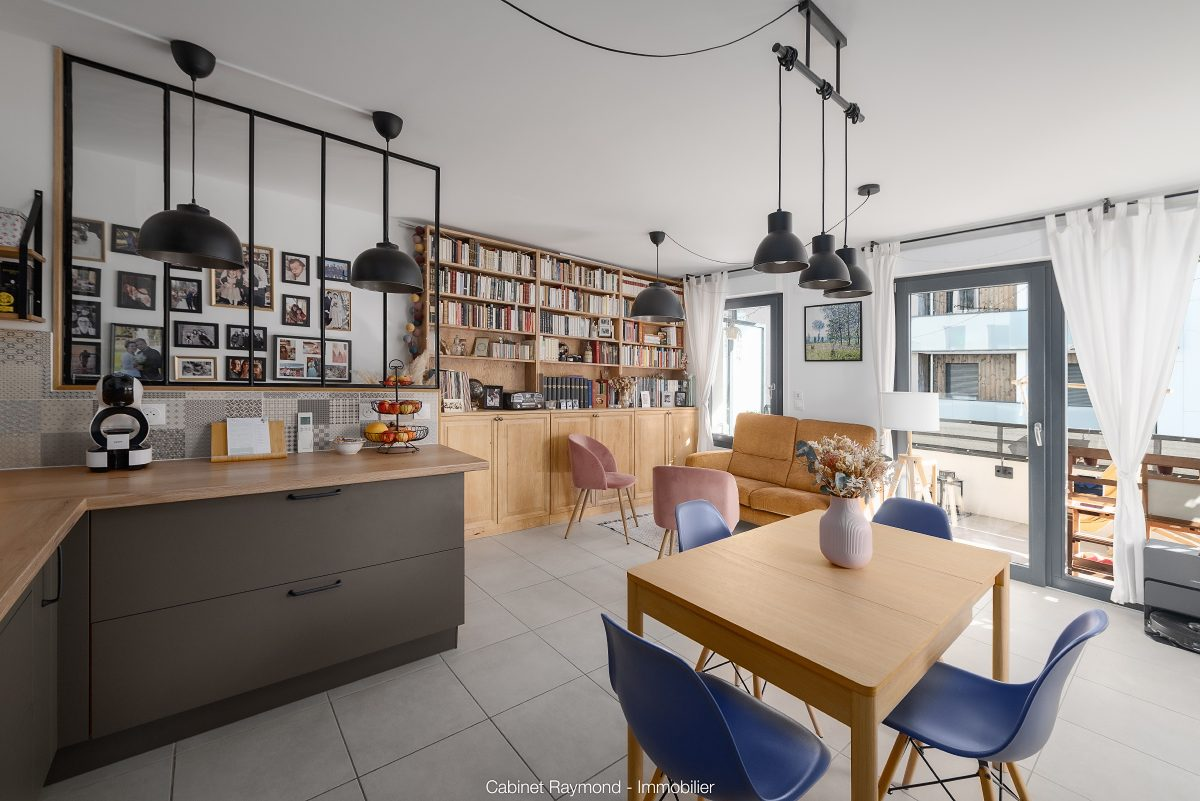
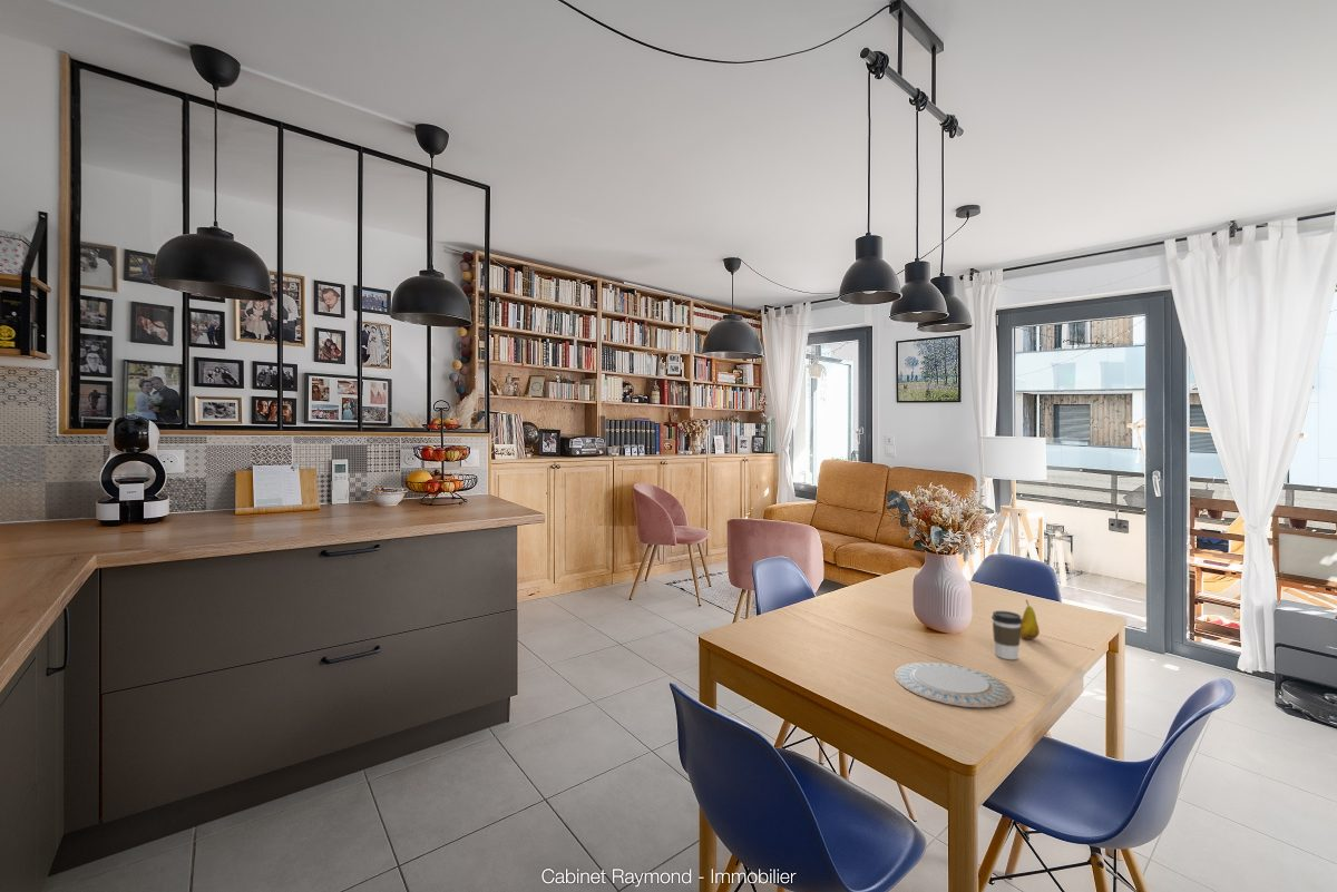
+ fruit [1021,599,1041,640]
+ chinaware [894,661,1014,708]
+ coffee cup [990,610,1022,660]
